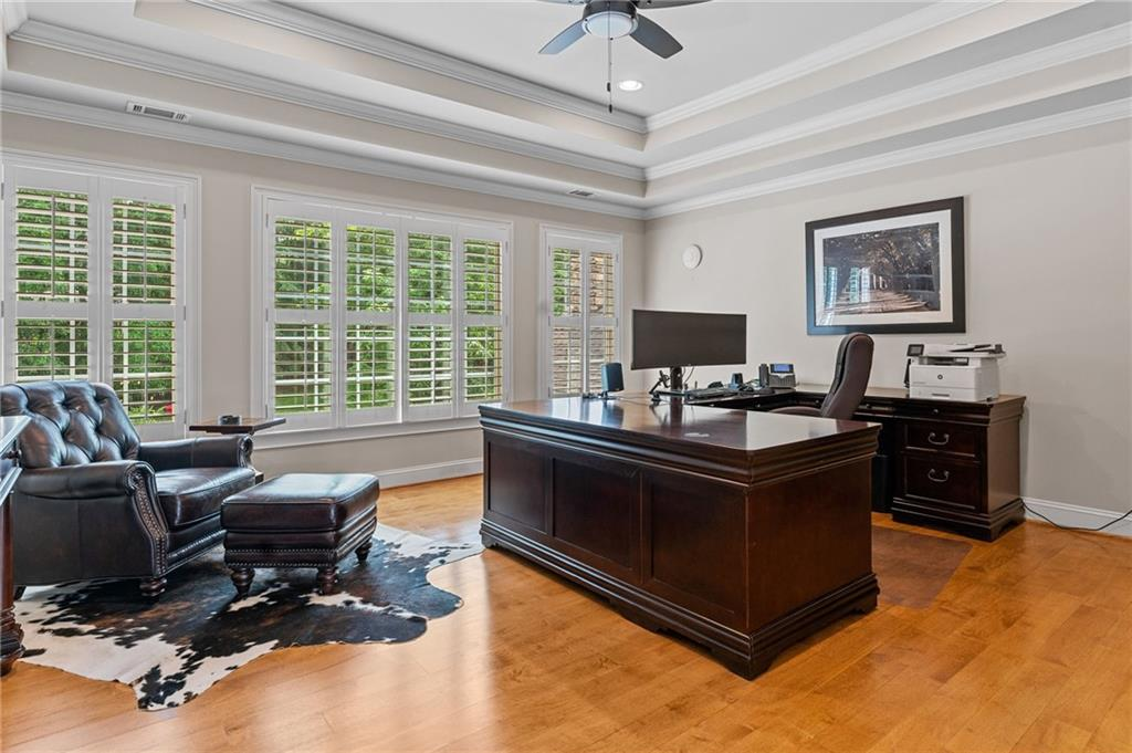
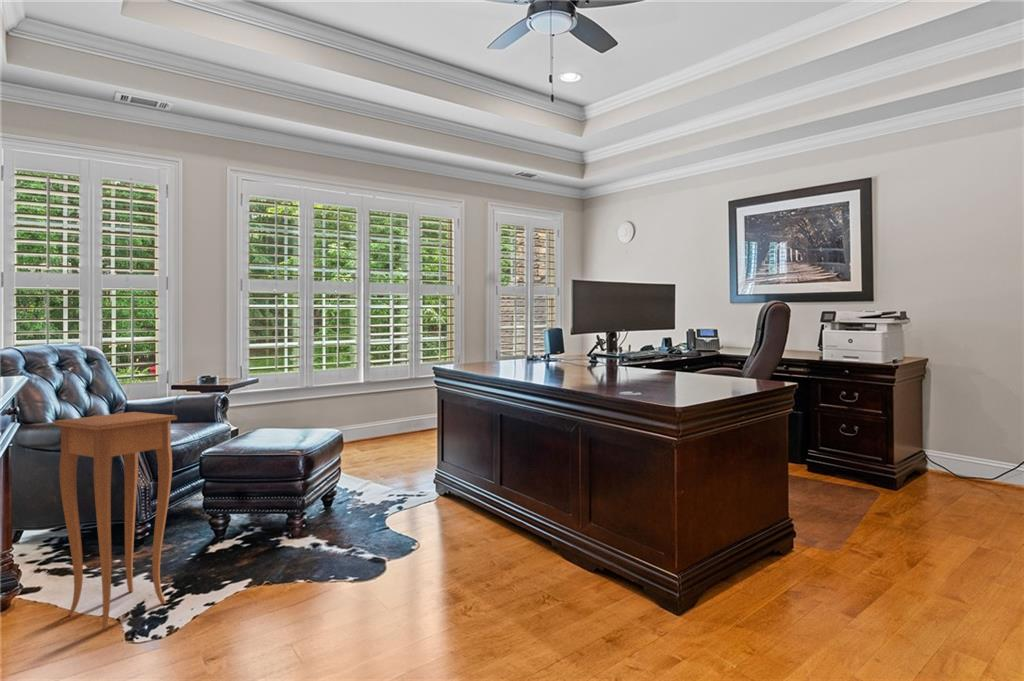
+ side table [53,411,178,630]
